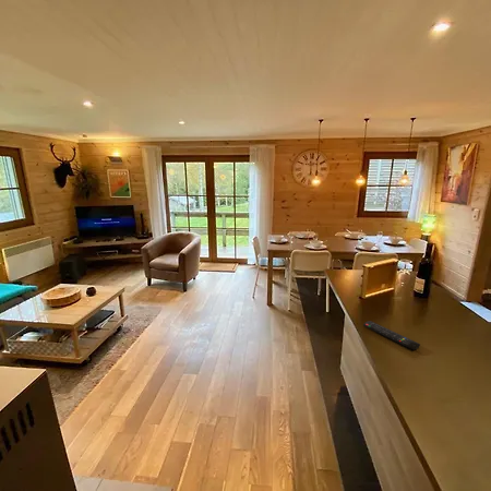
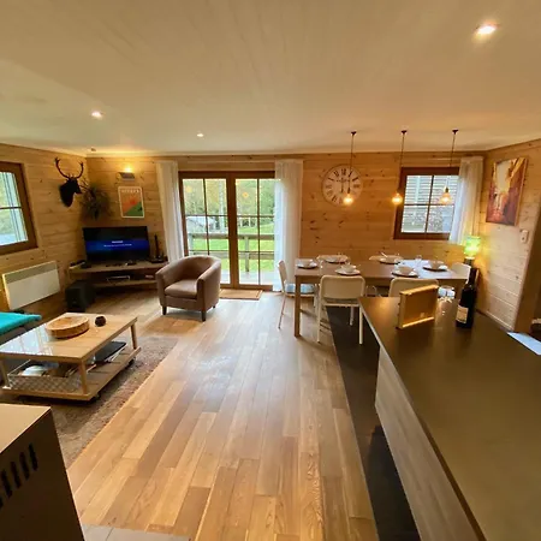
- remote control [362,320,421,351]
